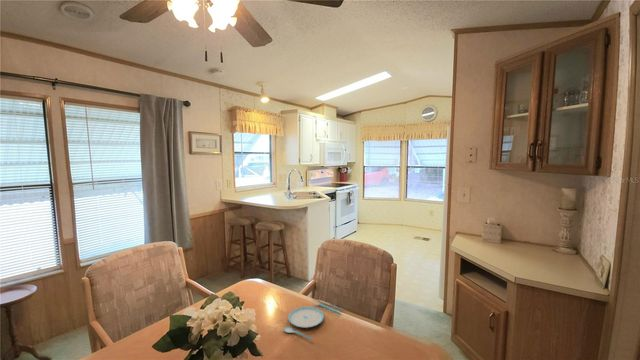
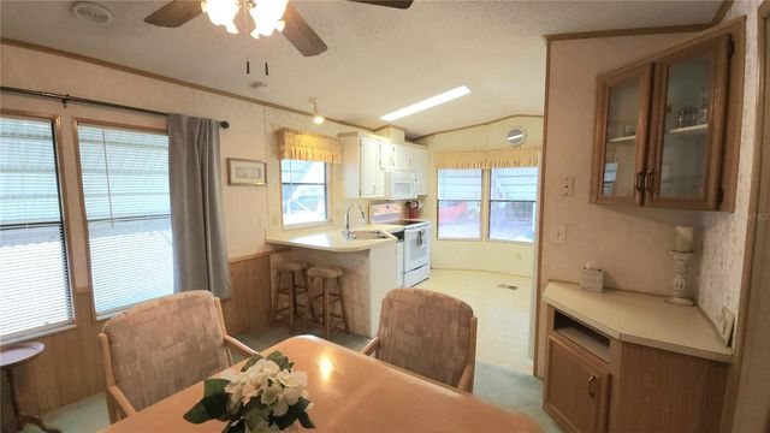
- plate [282,299,345,341]
